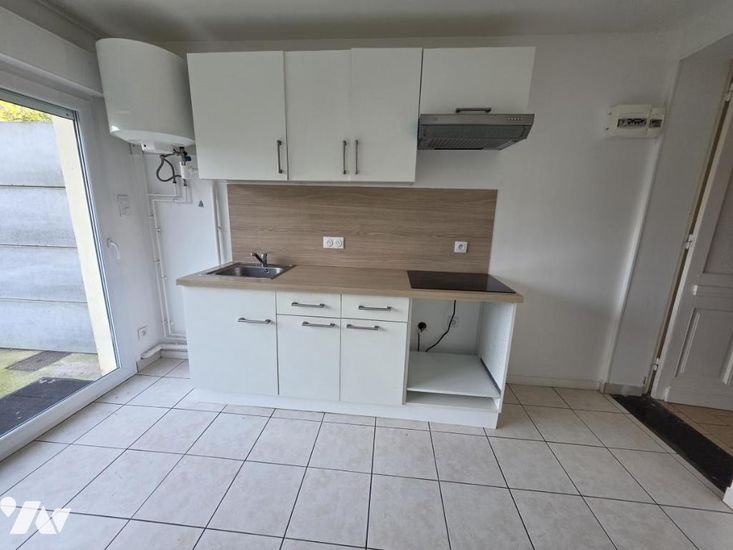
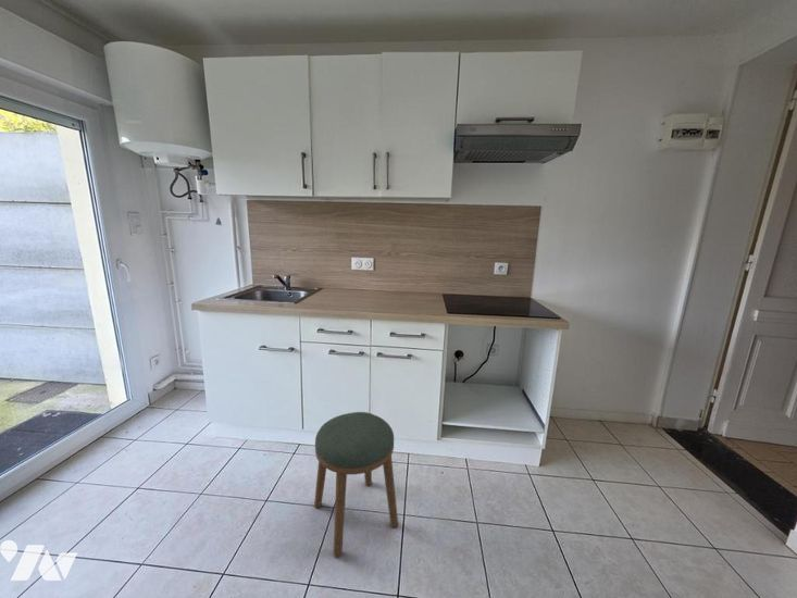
+ stool [313,411,399,559]
